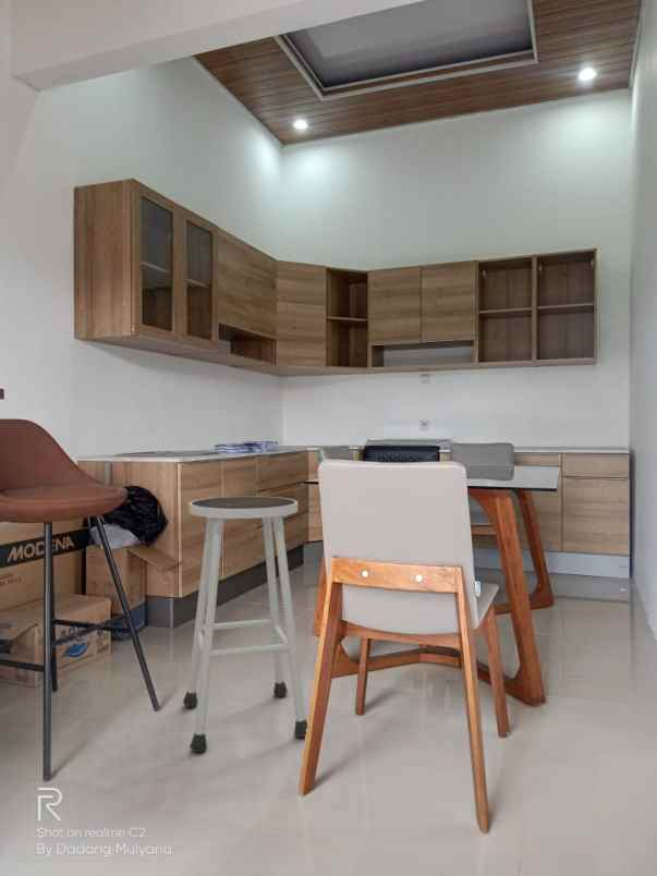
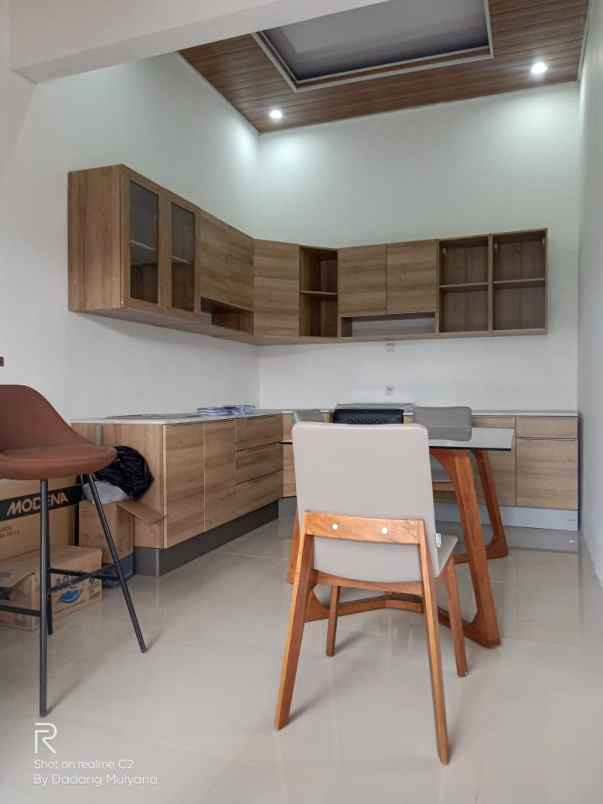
- stool [182,496,308,753]
